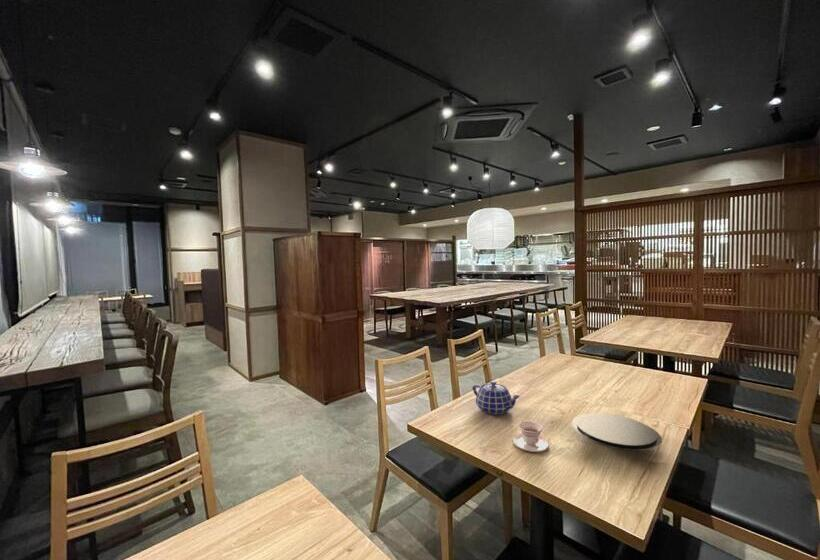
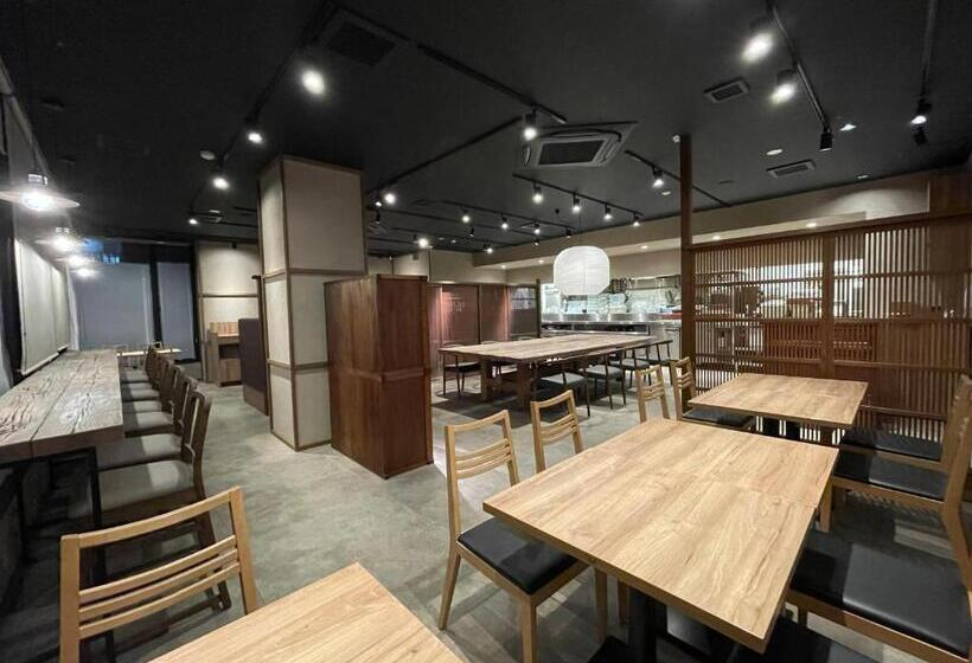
- teapot [471,380,521,416]
- plate [571,412,663,452]
- teacup [512,421,550,453]
